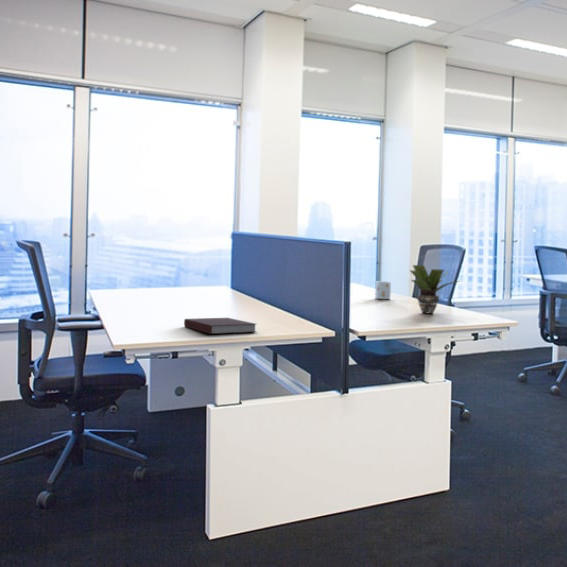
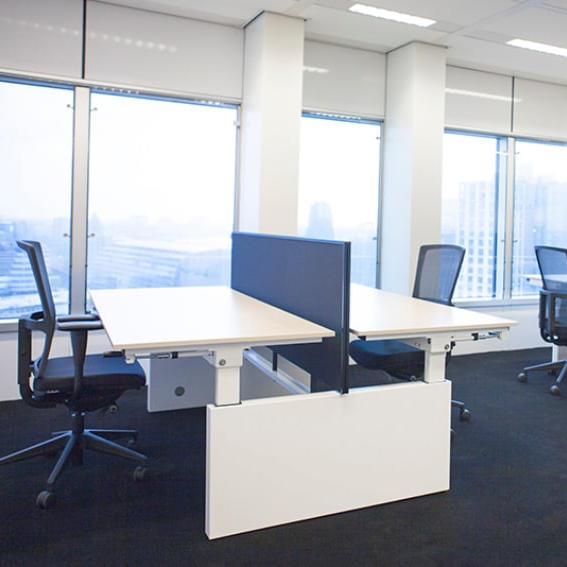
- notebook [183,317,258,335]
- potted plant [408,264,460,315]
- mug [374,280,392,300]
